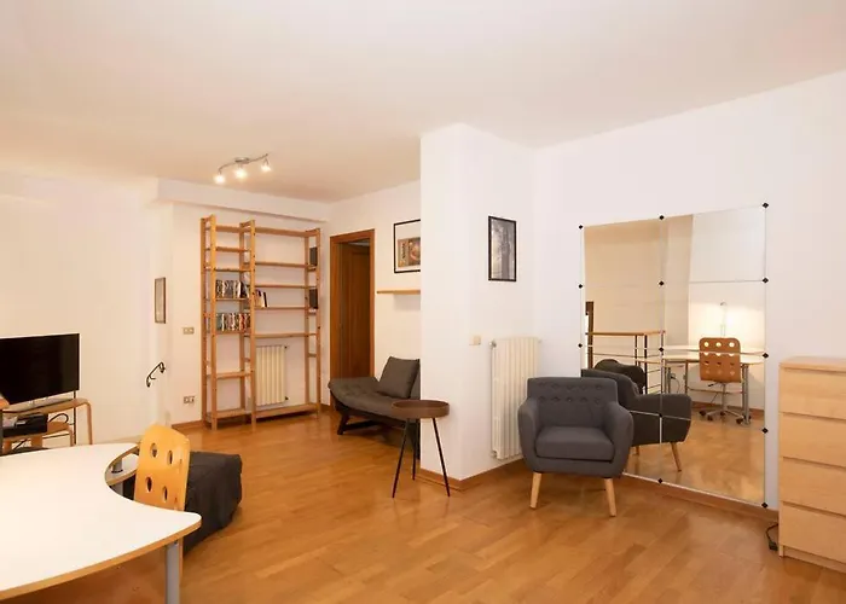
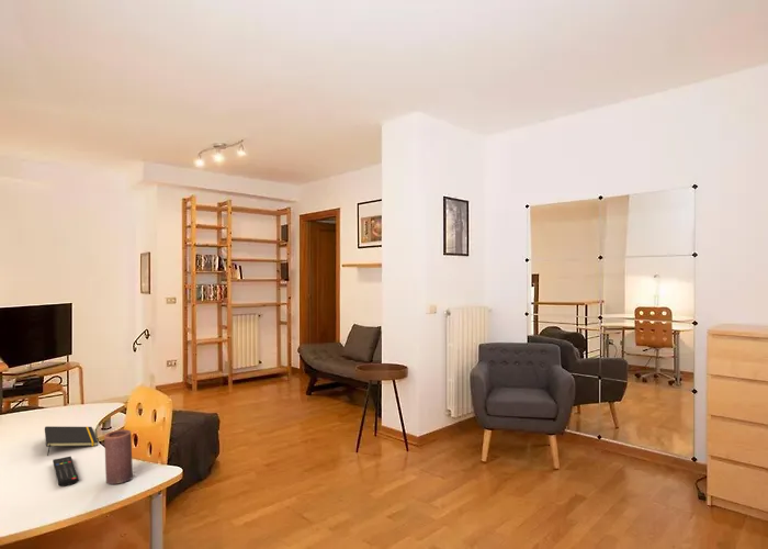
+ notepad [44,425,99,457]
+ remote control [52,455,80,488]
+ candle [103,428,134,485]
